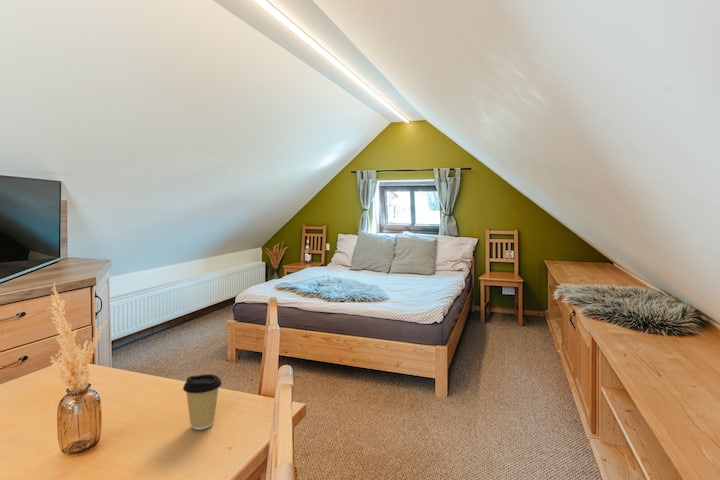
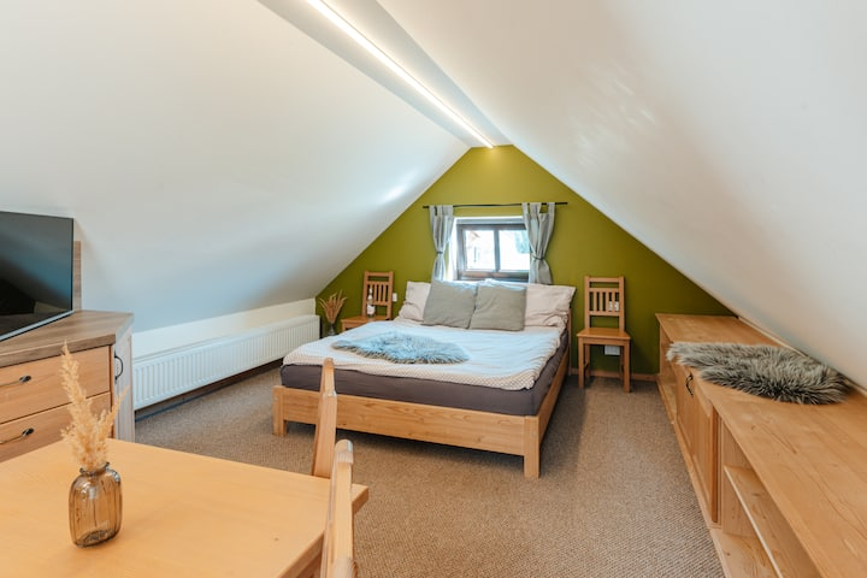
- coffee cup [182,373,223,431]
